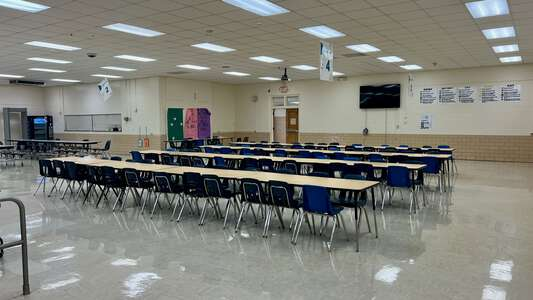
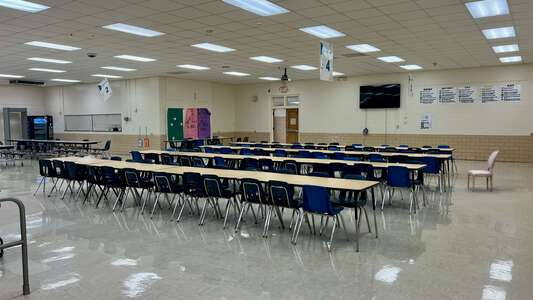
+ dining chair [466,149,500,193]
